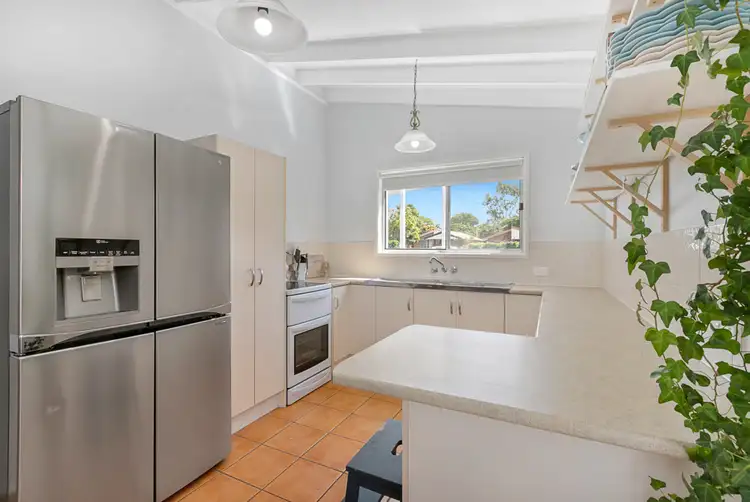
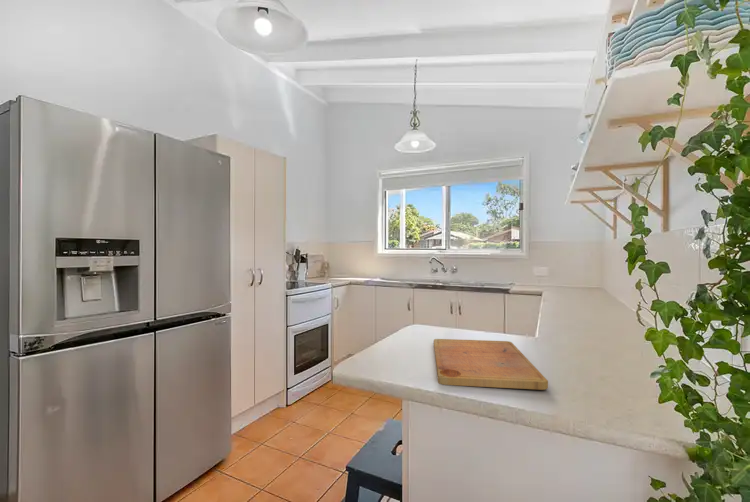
+ cutting board [433,338,549,391]
